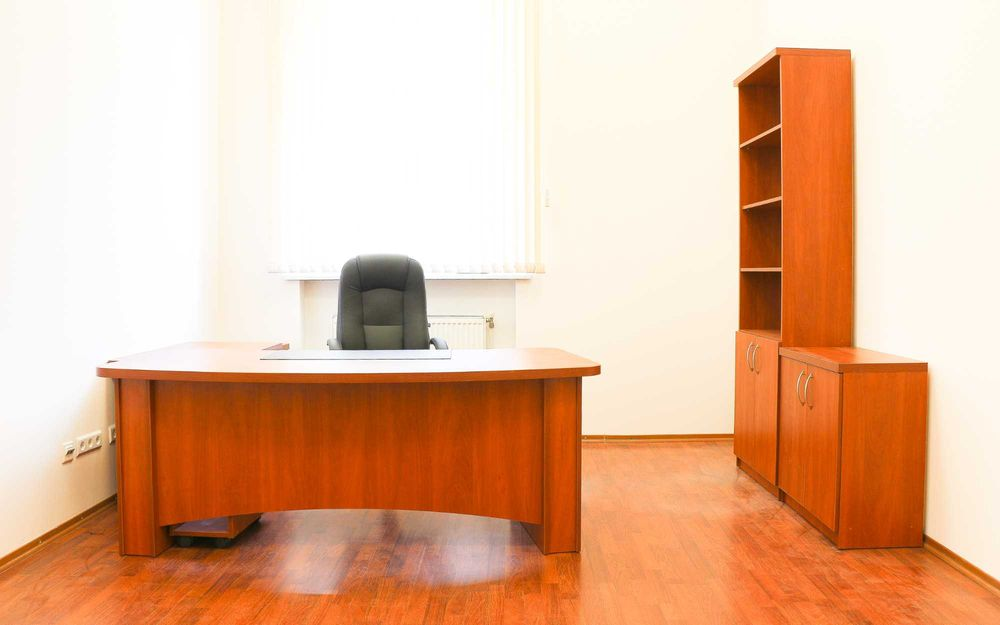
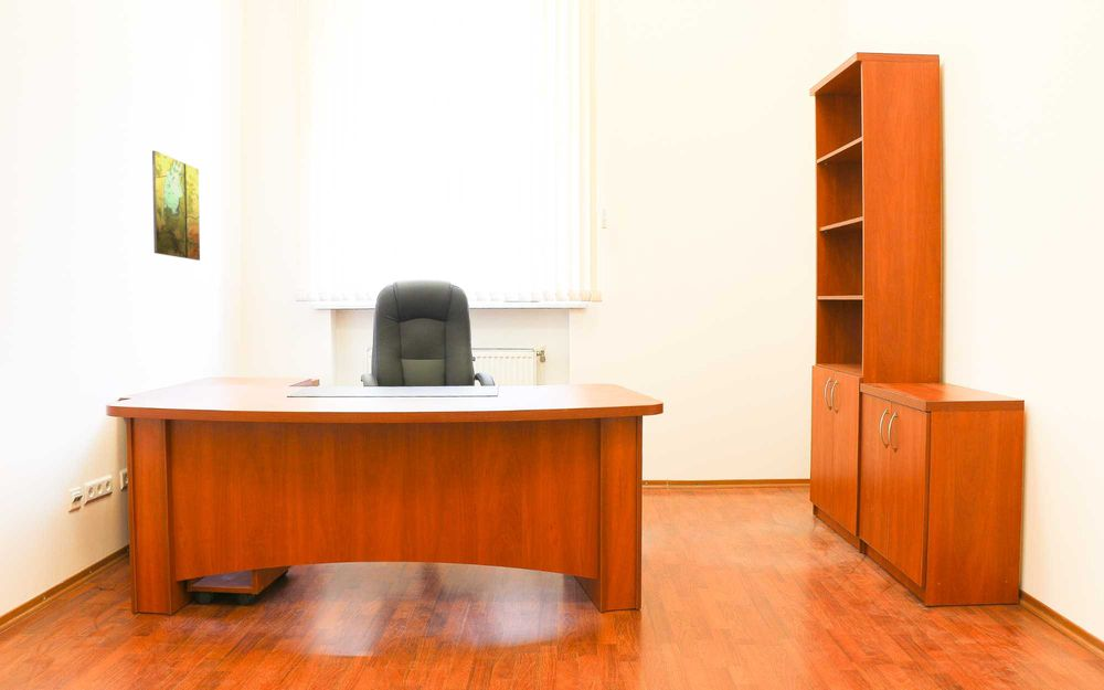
+ map [151,150,201,262]
